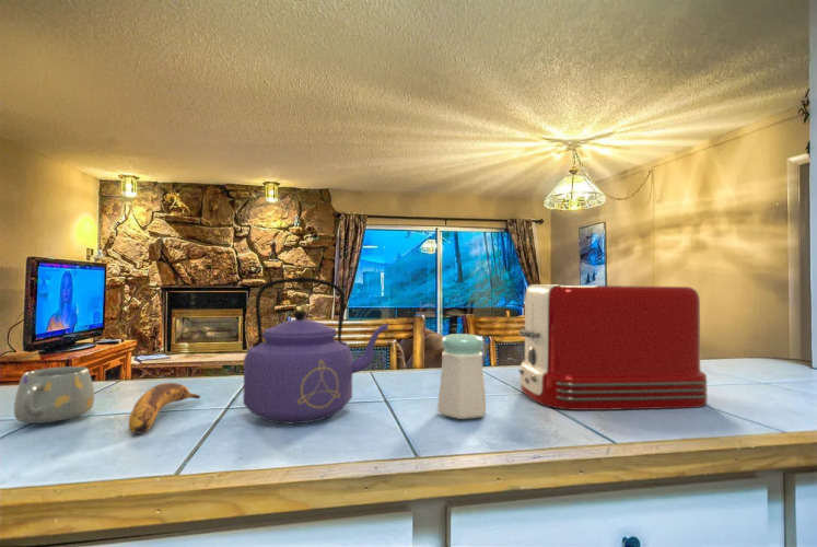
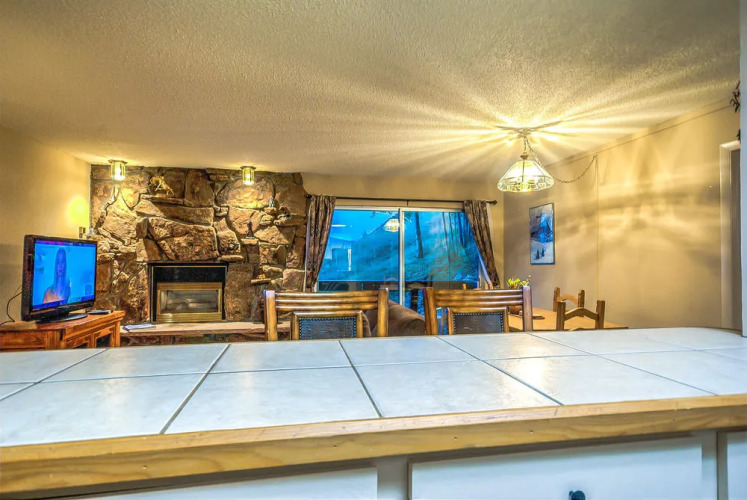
- banana [128,382,201,434]
- kettle [242,277,390,424]
- mug [13,365,95,424]
- toaster [518,283,709,411]
- salt shaker [436,333,487,420]
